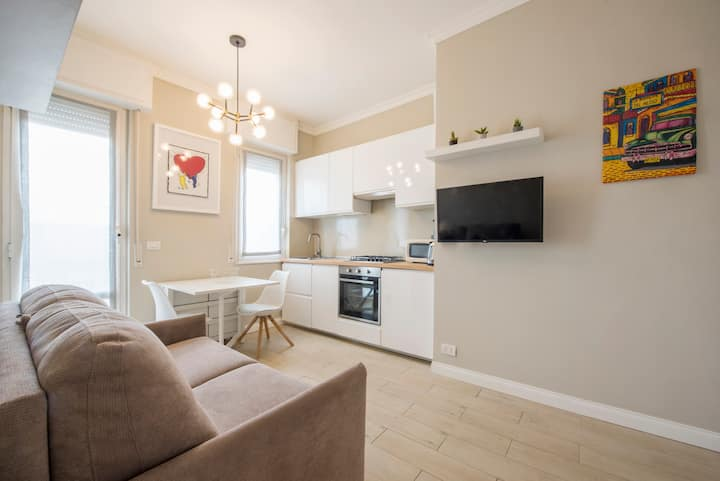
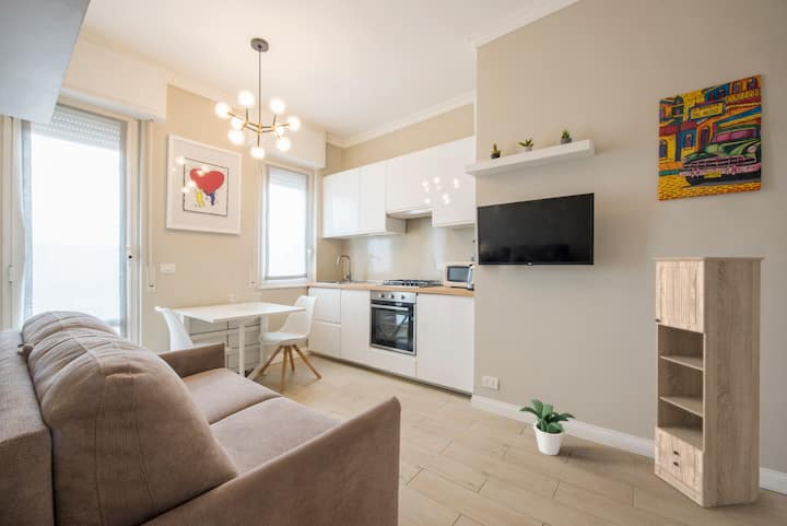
+ potted plant [518,398,576,456]
+ storage cabinet [650,256,766,509]
